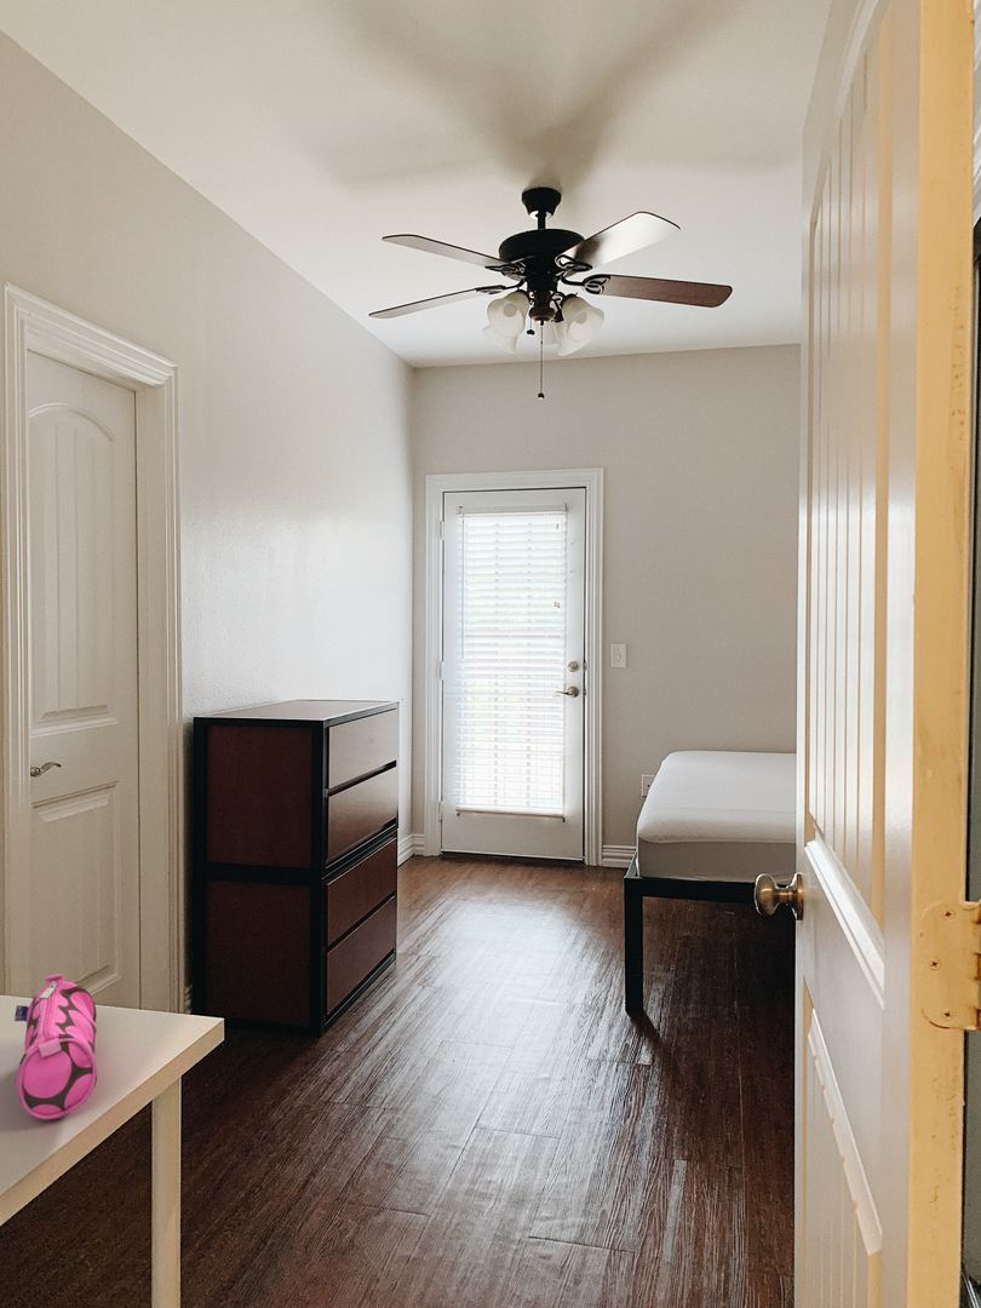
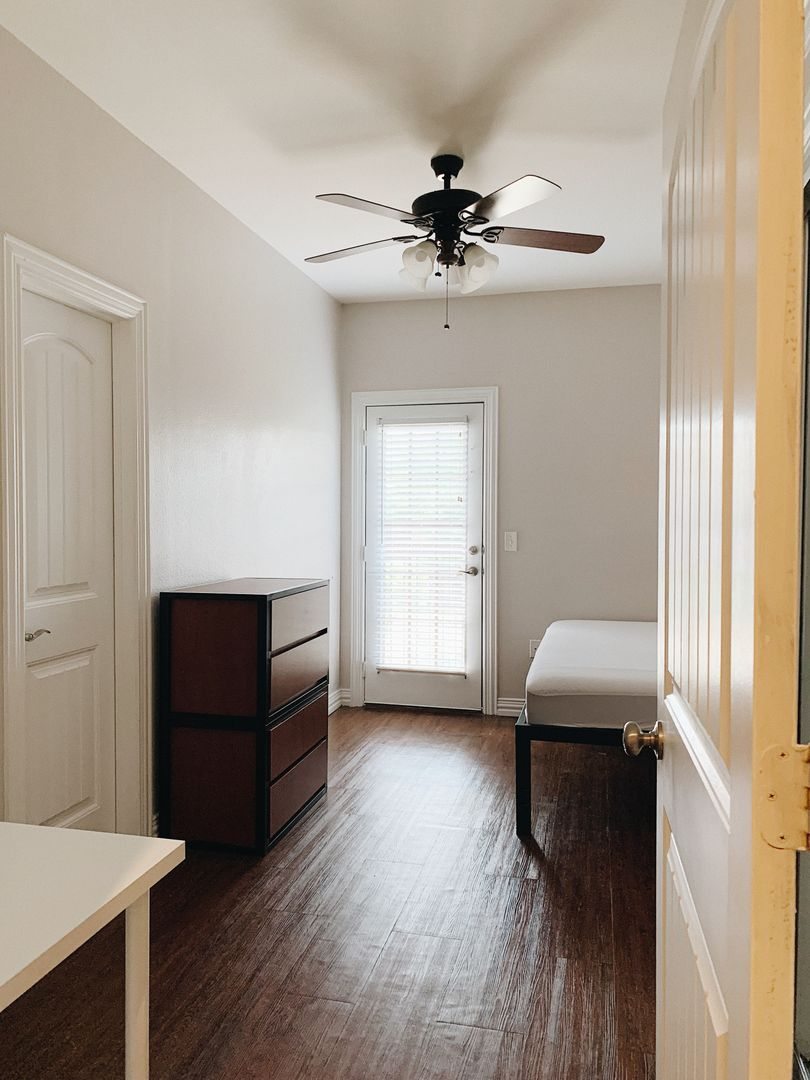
- pencil case [13,973,98,1120]
